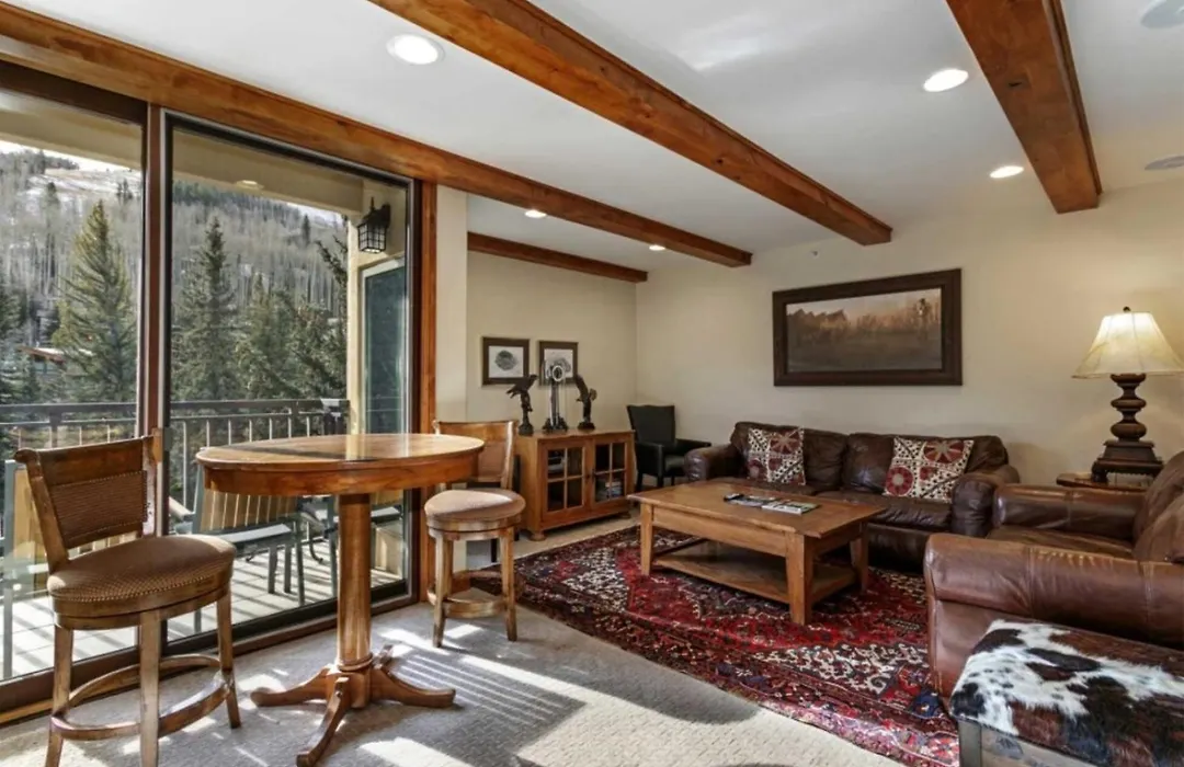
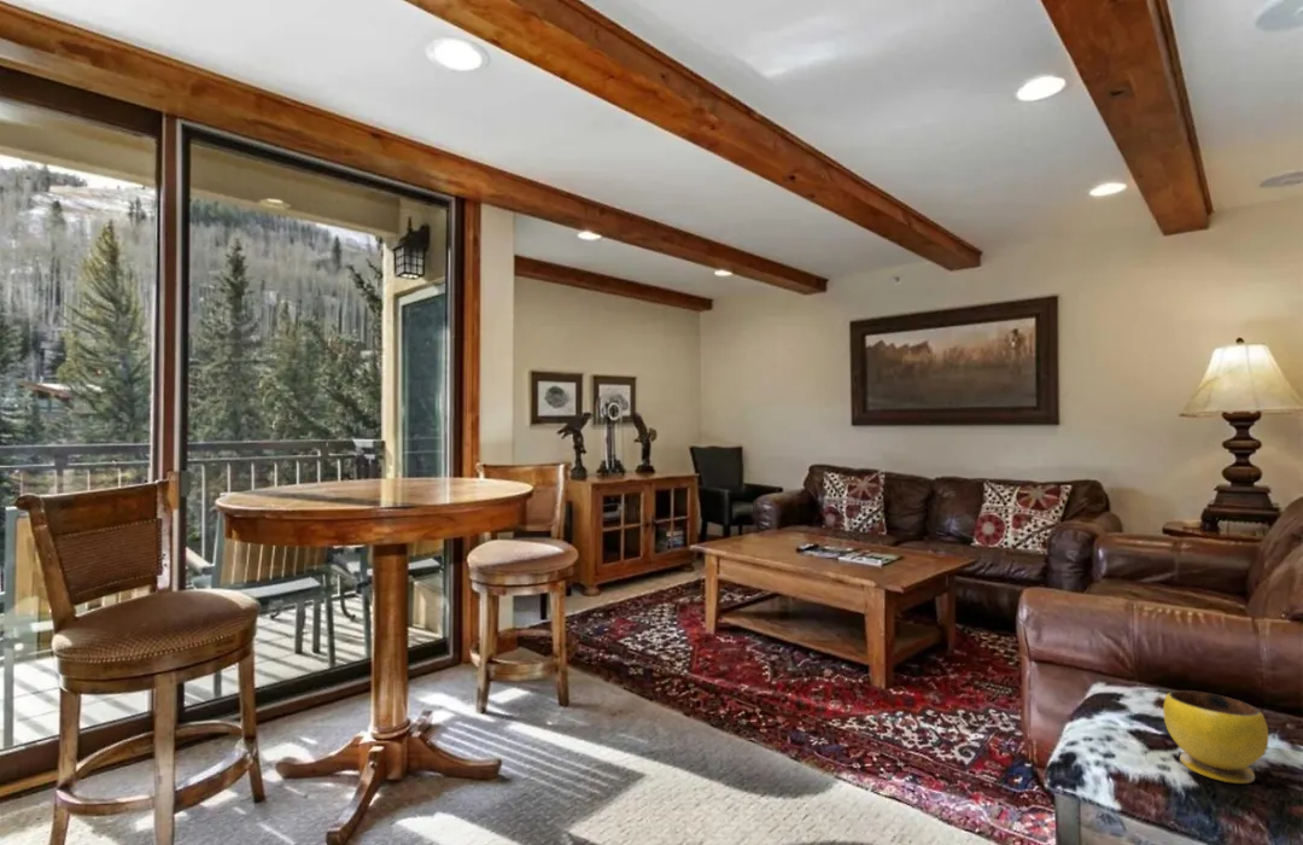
+ bowl [1162,689,1269,785]
